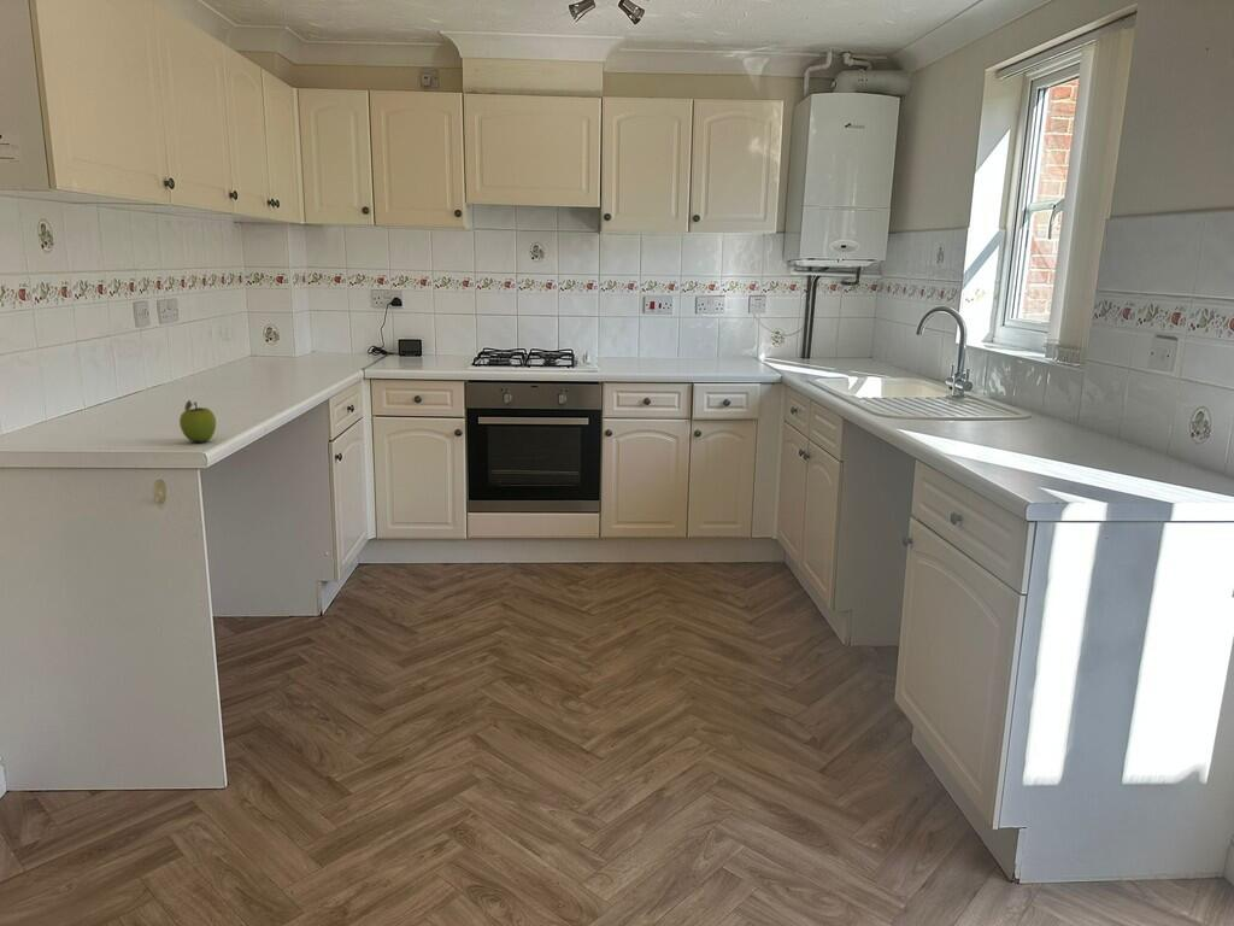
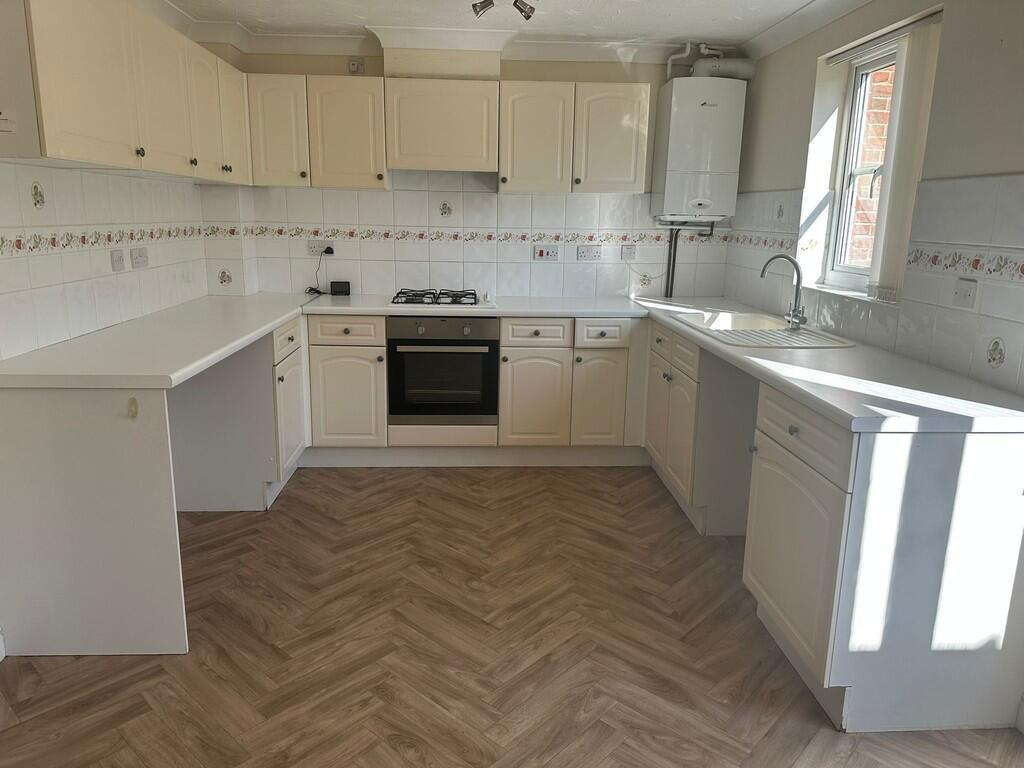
- fruit [178,399,217,444]
